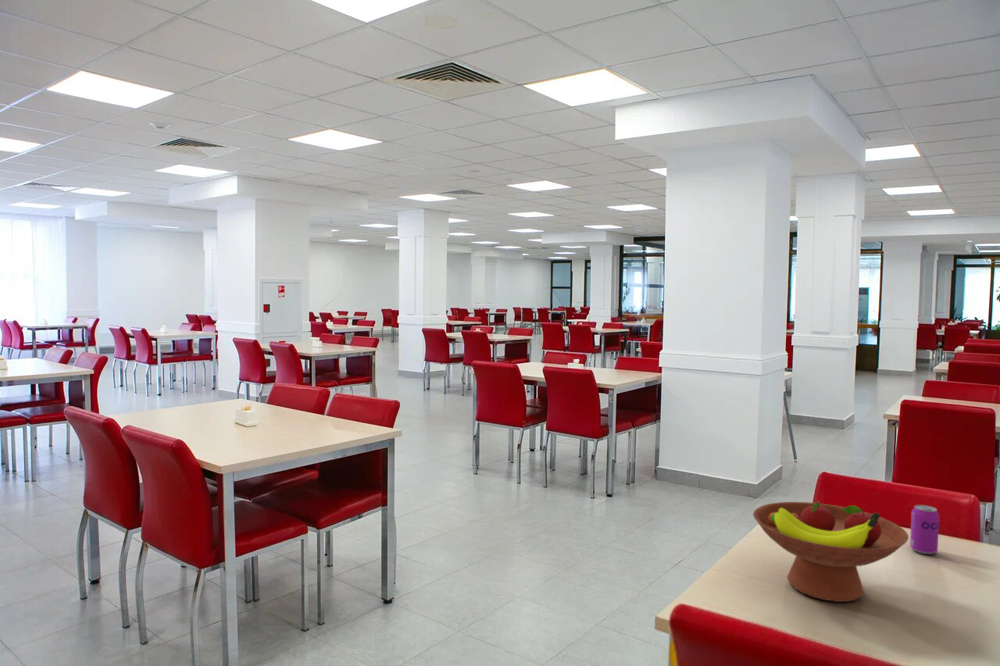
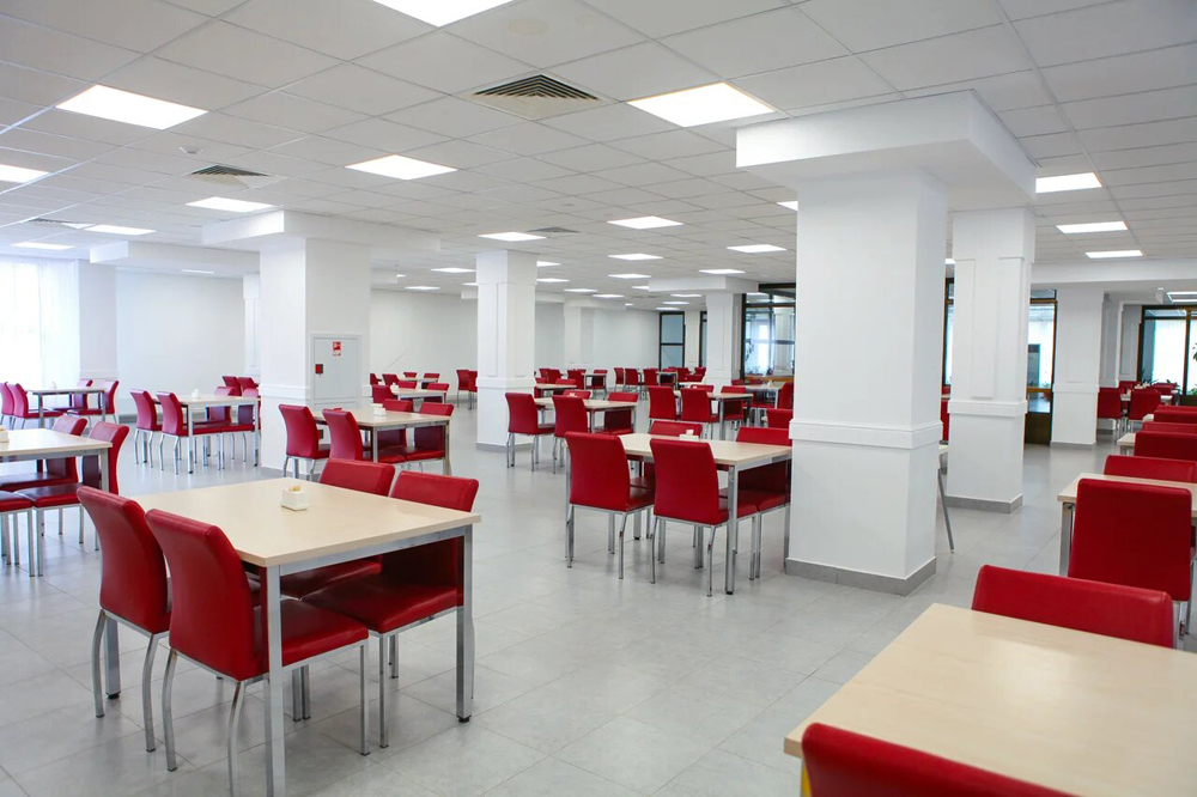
- beverage can [909,504,940,555]
- fruit bowl [752,500,909,603]
